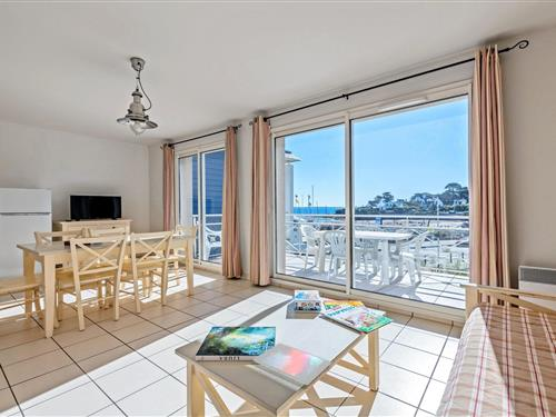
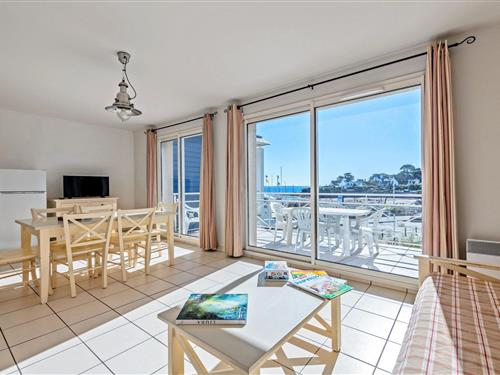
- tablet [252,342,332,386]
